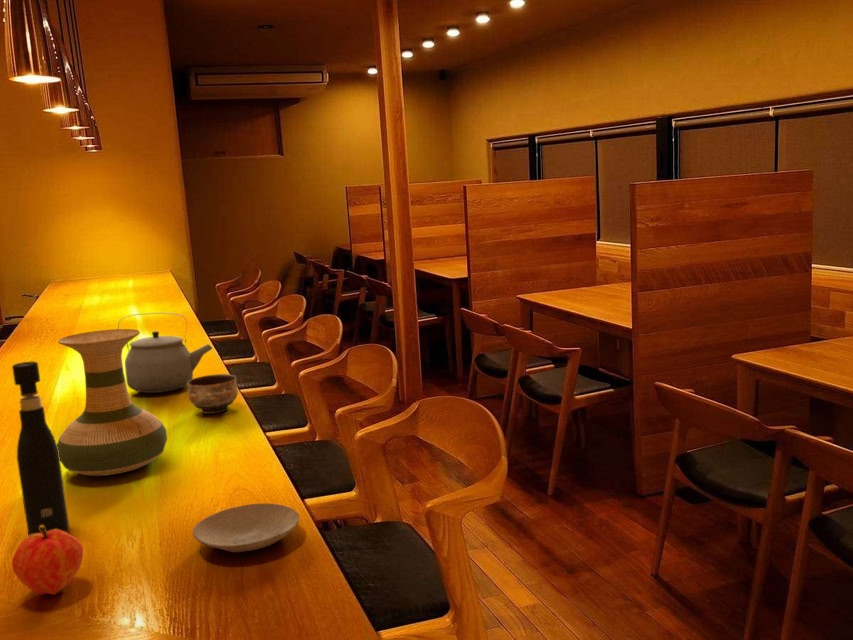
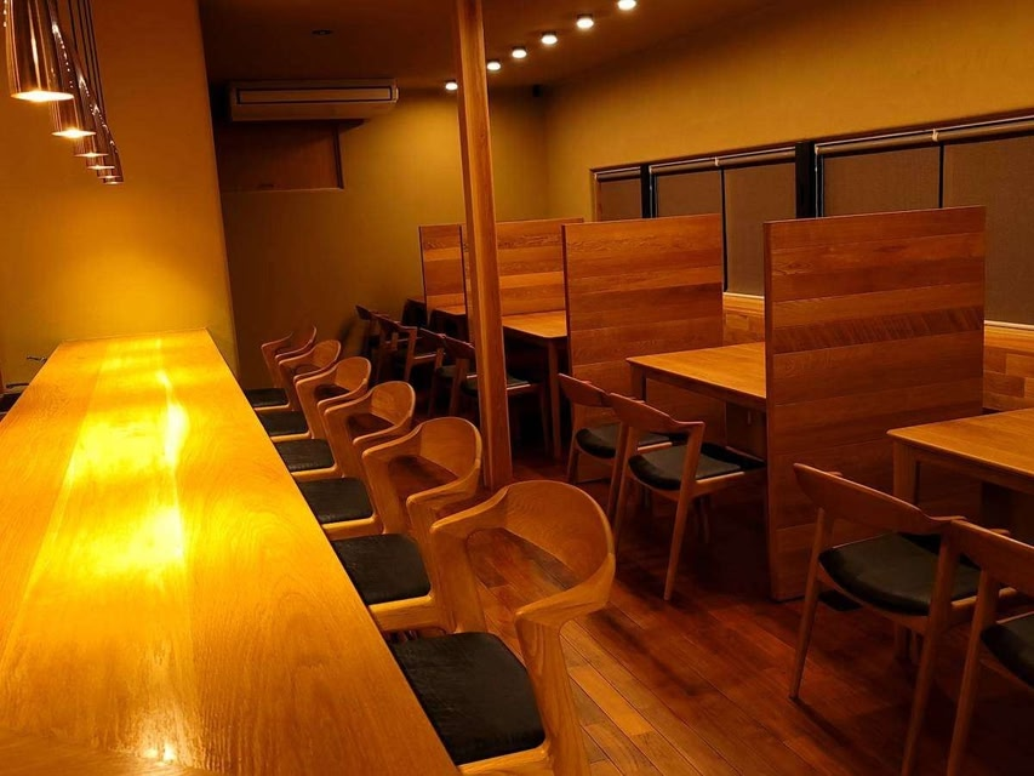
- tea kettle [117,312,214,394]
- vase [56,328,168,477]
- ceramic bowl [187,373,239,415]
- pepper grinder [11,360,70,538]
- fruit [11,525,84,596]
- plate [192,502,300,553]
